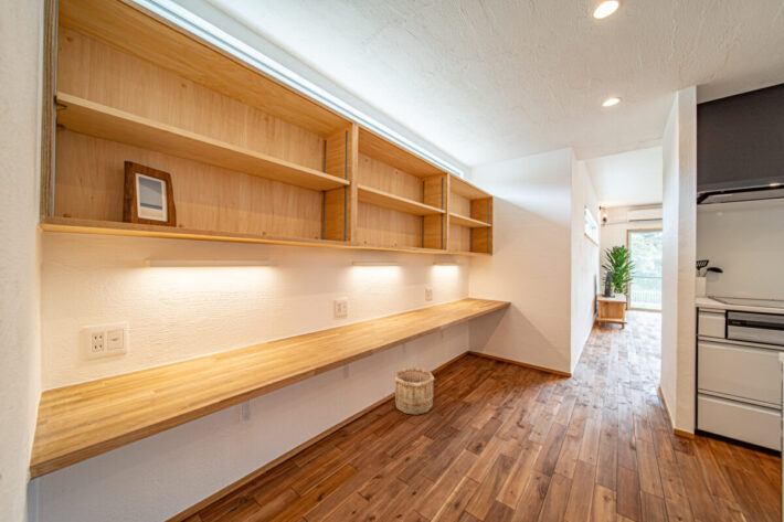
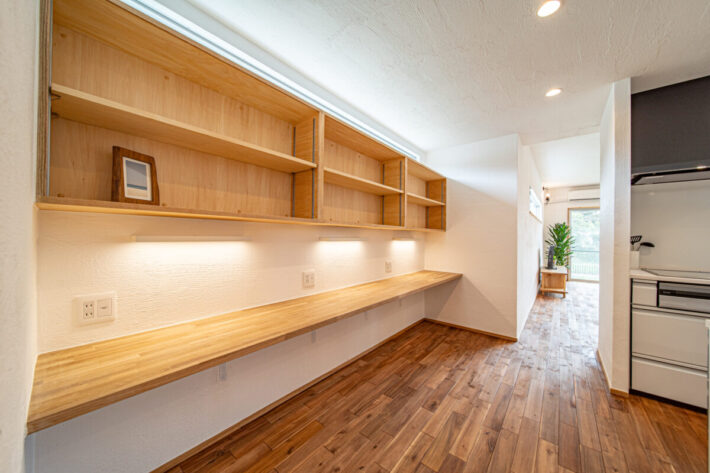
- wooden bucket [393,366,435,416]
